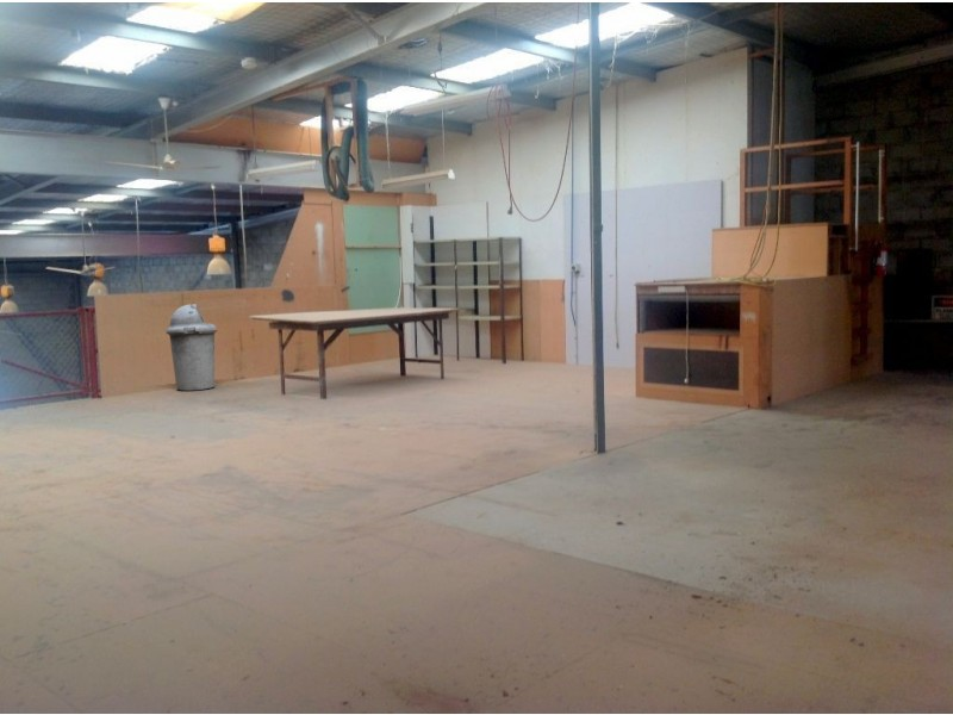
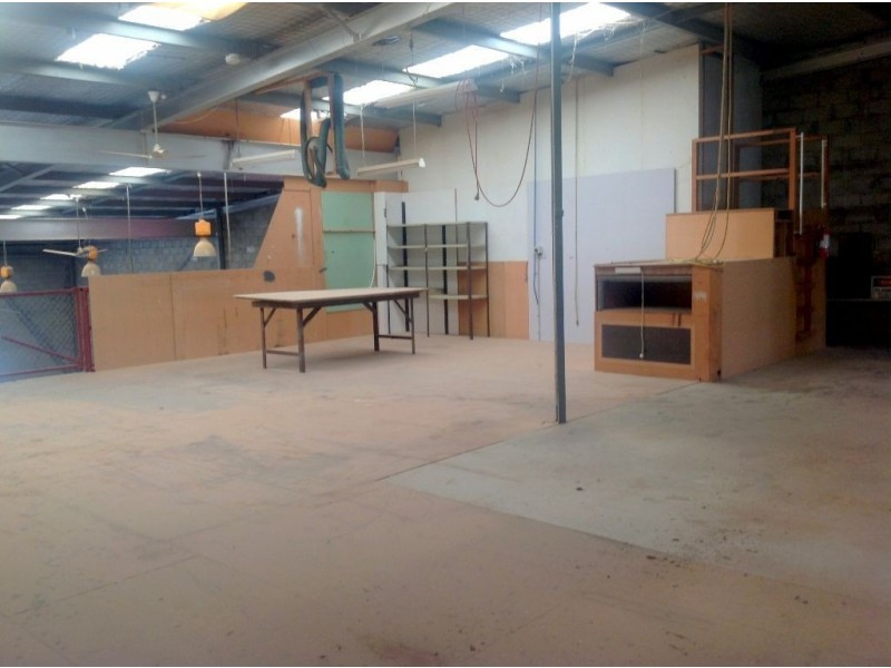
- trash can [164,303,219,392]
